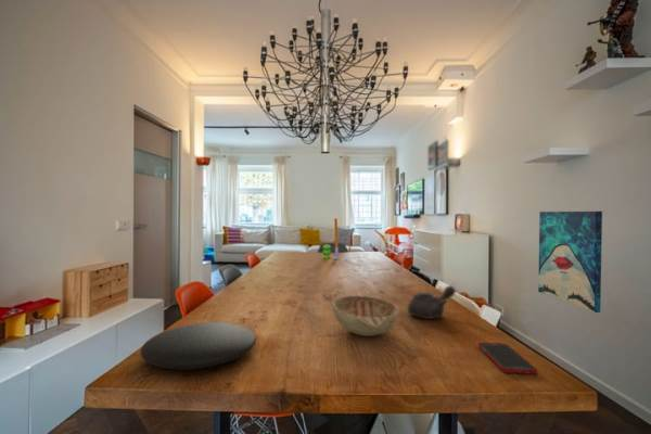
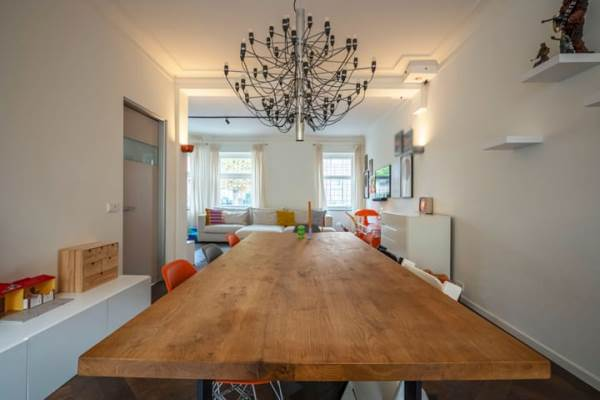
- wall art [537,210,603,314]
- teapot [407,284,457,320]
- cell phone [477,342,538,375]
- plate [139,321,257,370]
- decorative bowl [331,293,400,337]
